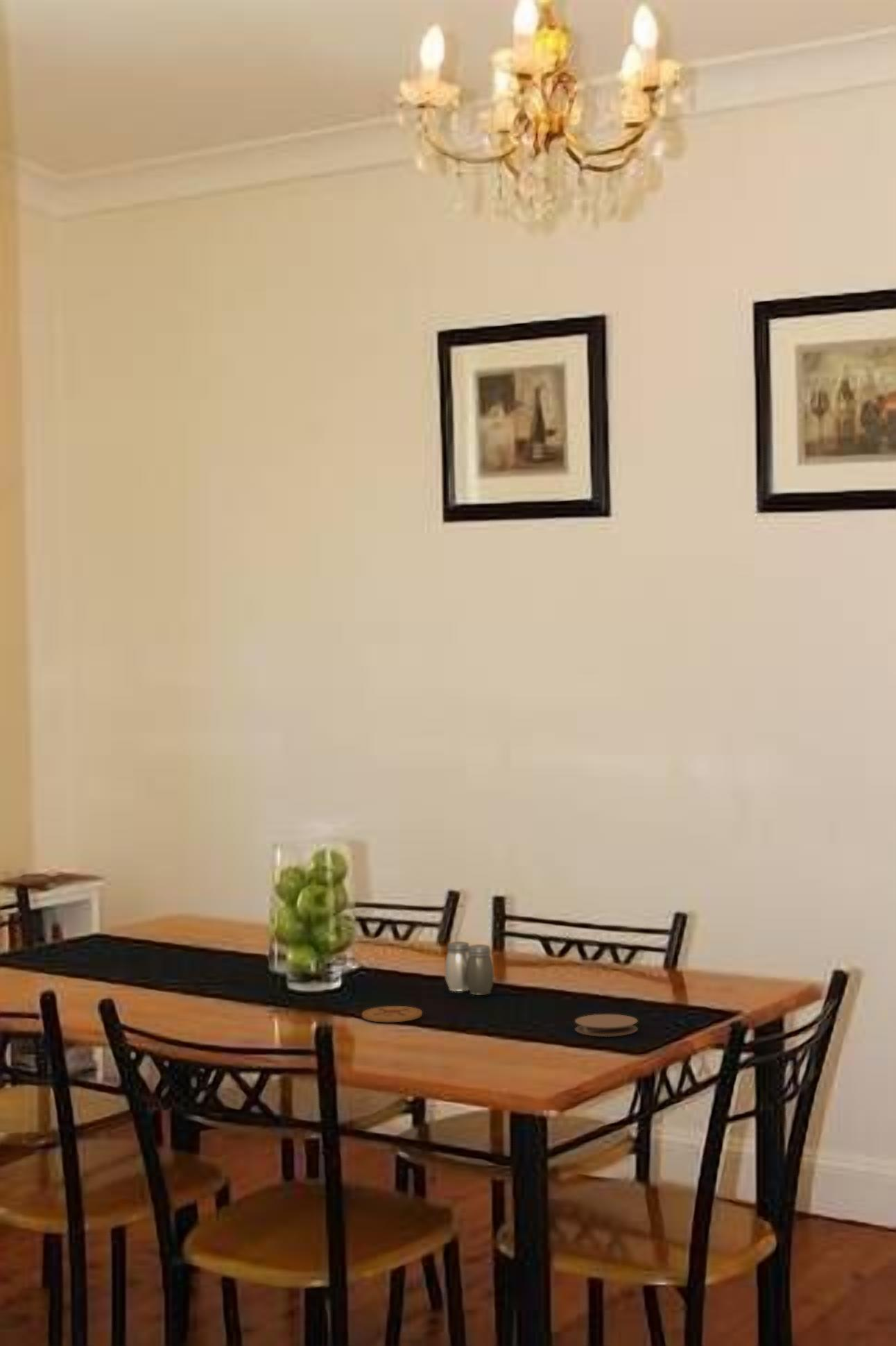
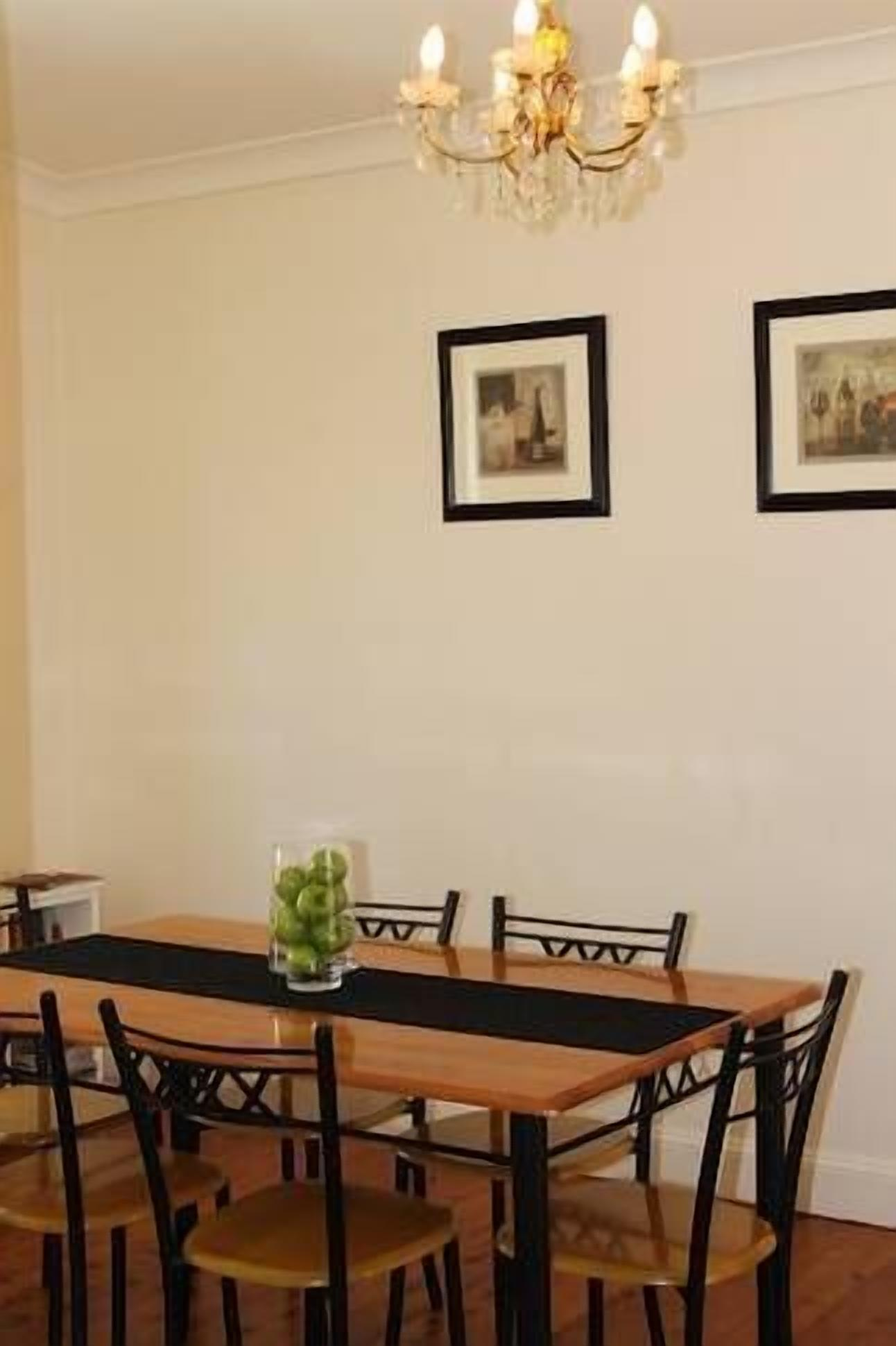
- salt and pepper shaker [445,941,494,996]
- coaster [361,1005,423,1023]
- coaster [574,1014,639,1037]
